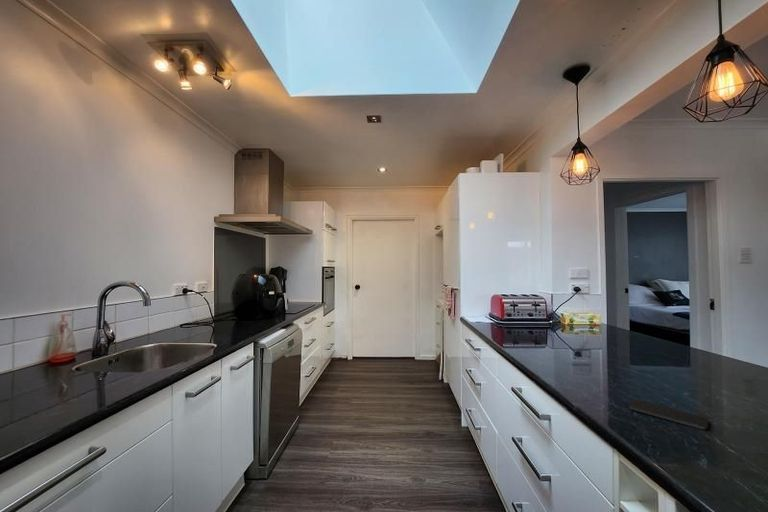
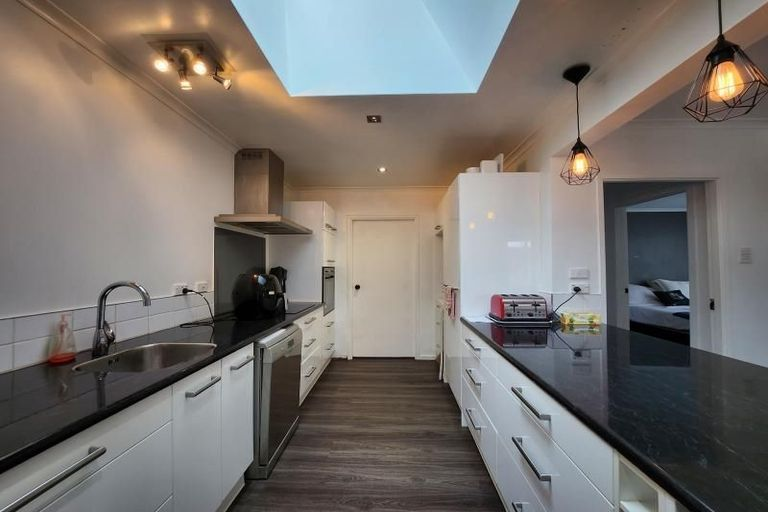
- smartphone [628,398,709,431]
